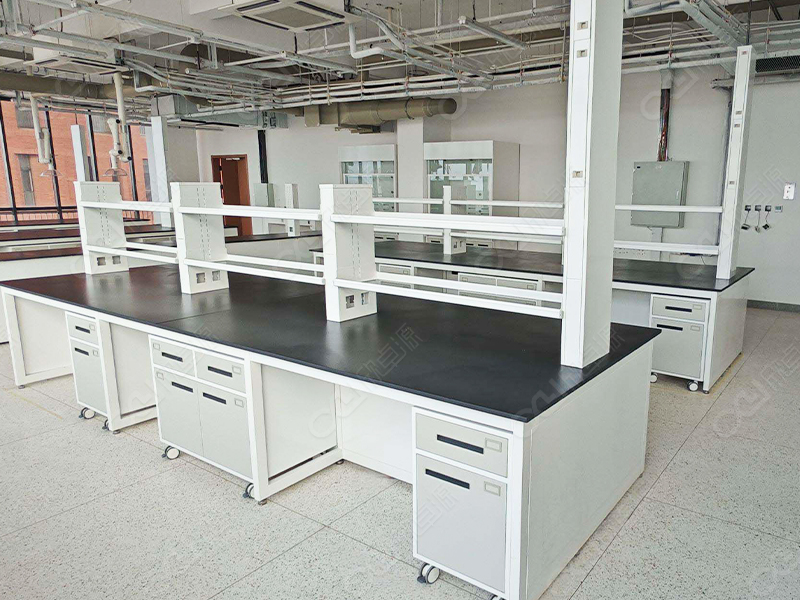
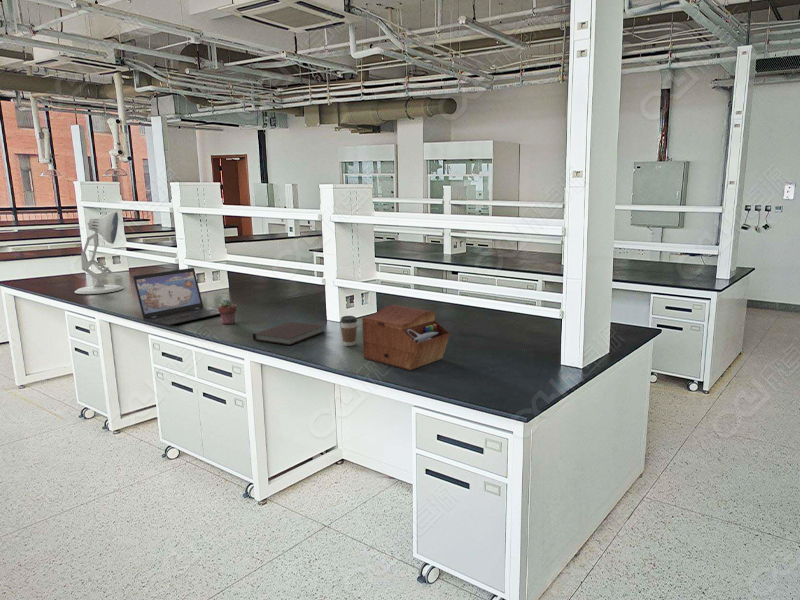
+ notebook [252,321,324,346]
+ laptop [132,267,220,327]
+ potted succulent [217,298,238,325]
+ sewing box [361,304,451,371]
+ coffee cup [339,315,358,347]
+ desk lamp [74,211,124,295]
